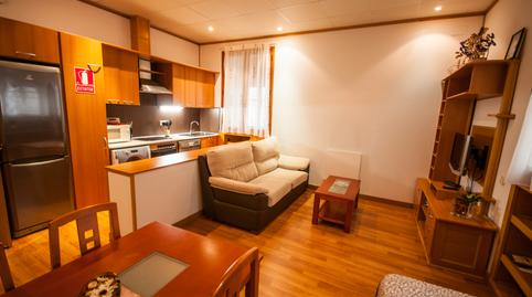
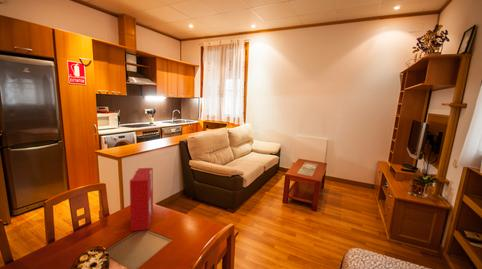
+ cereal box [129,167,154,232]
